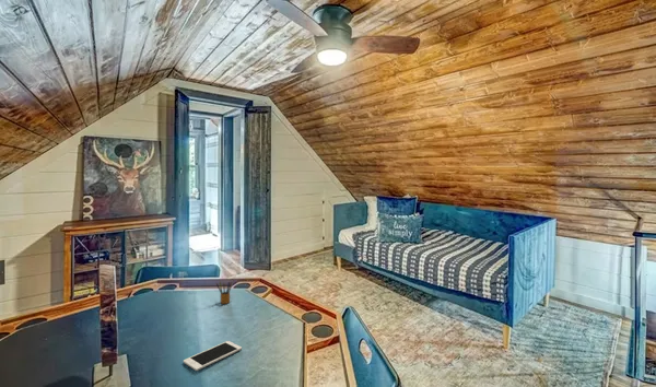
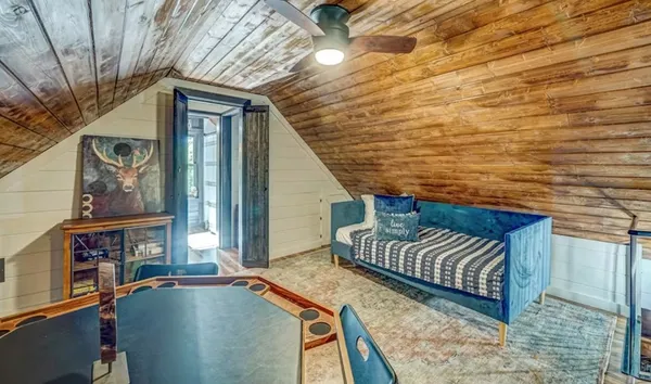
- pencil box [215,279,235,305]
- cell phone [183,340,243,372]
